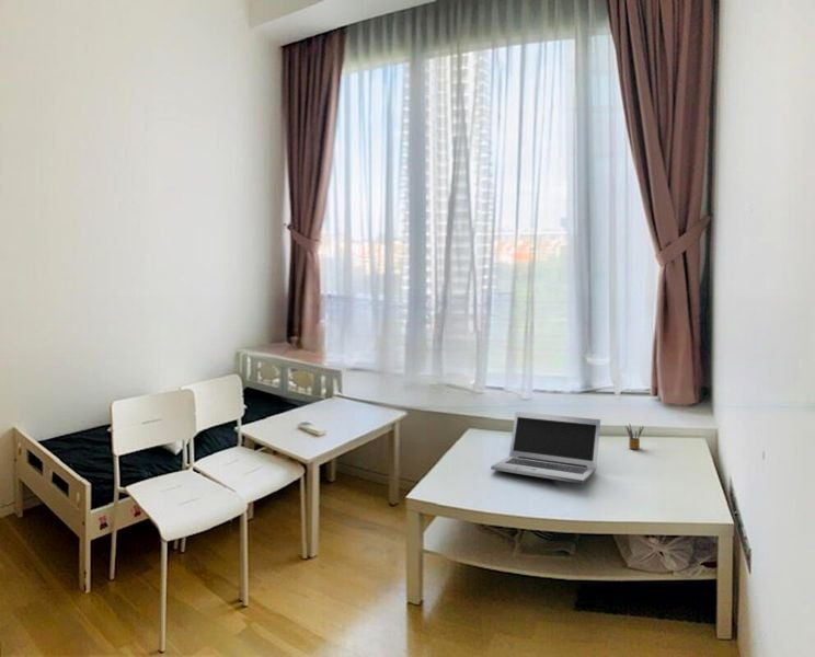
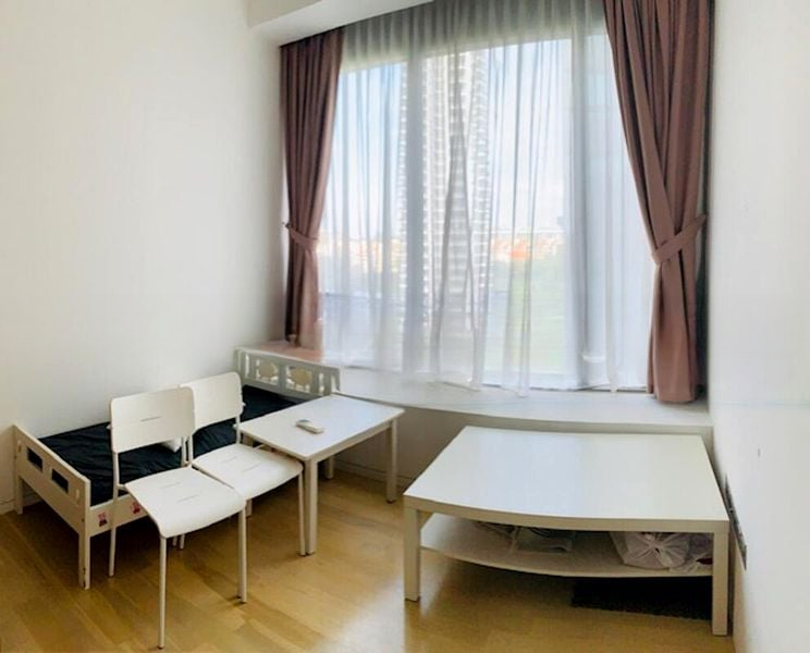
- pencil box [624,424,645,450]
- laptop [490,411,601,485]
